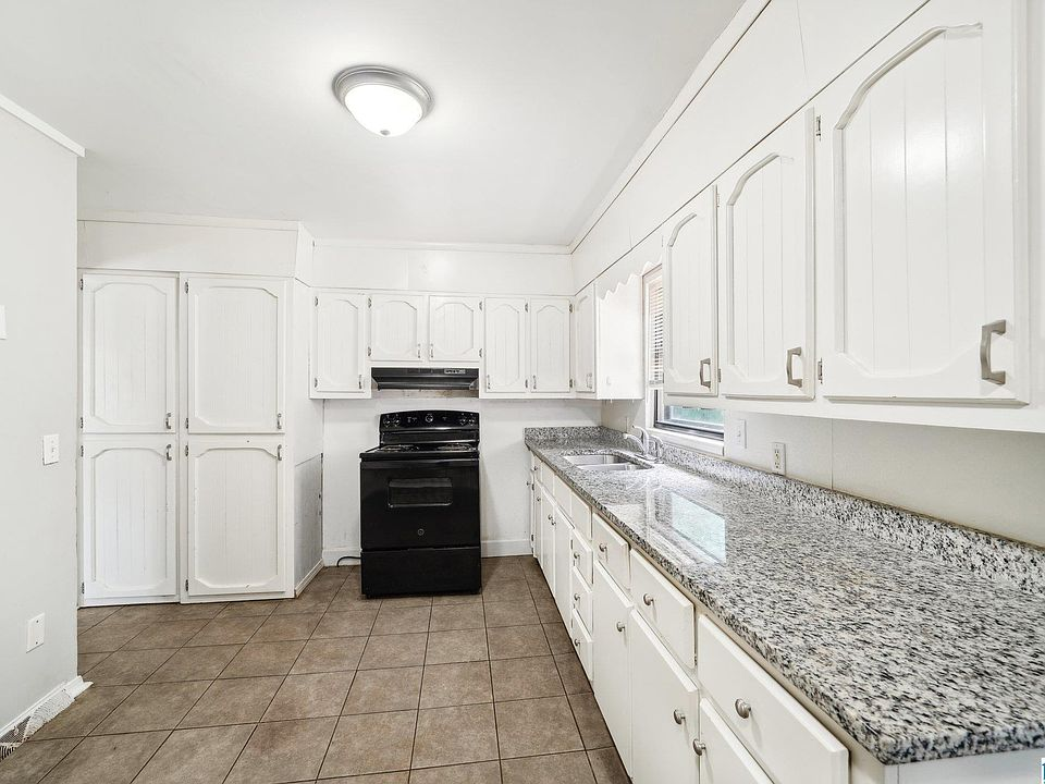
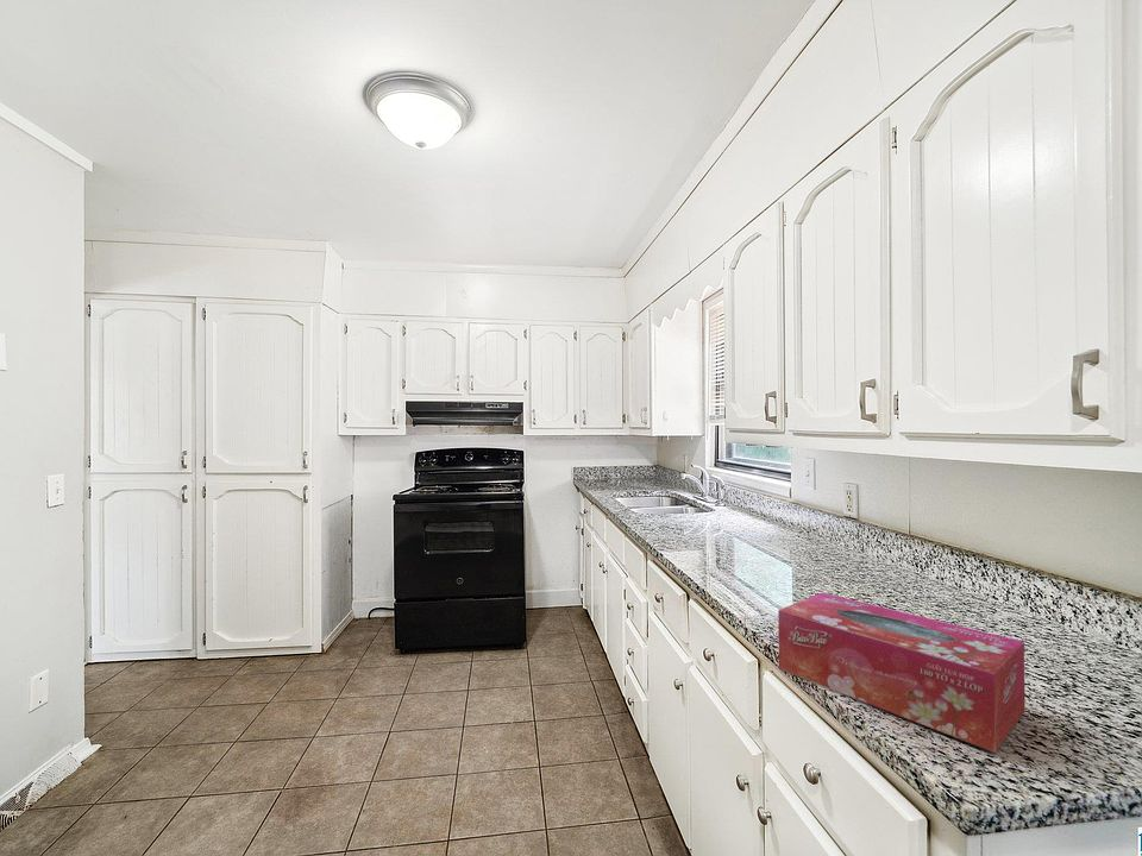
+ tissue box [777,591,1027,754]
